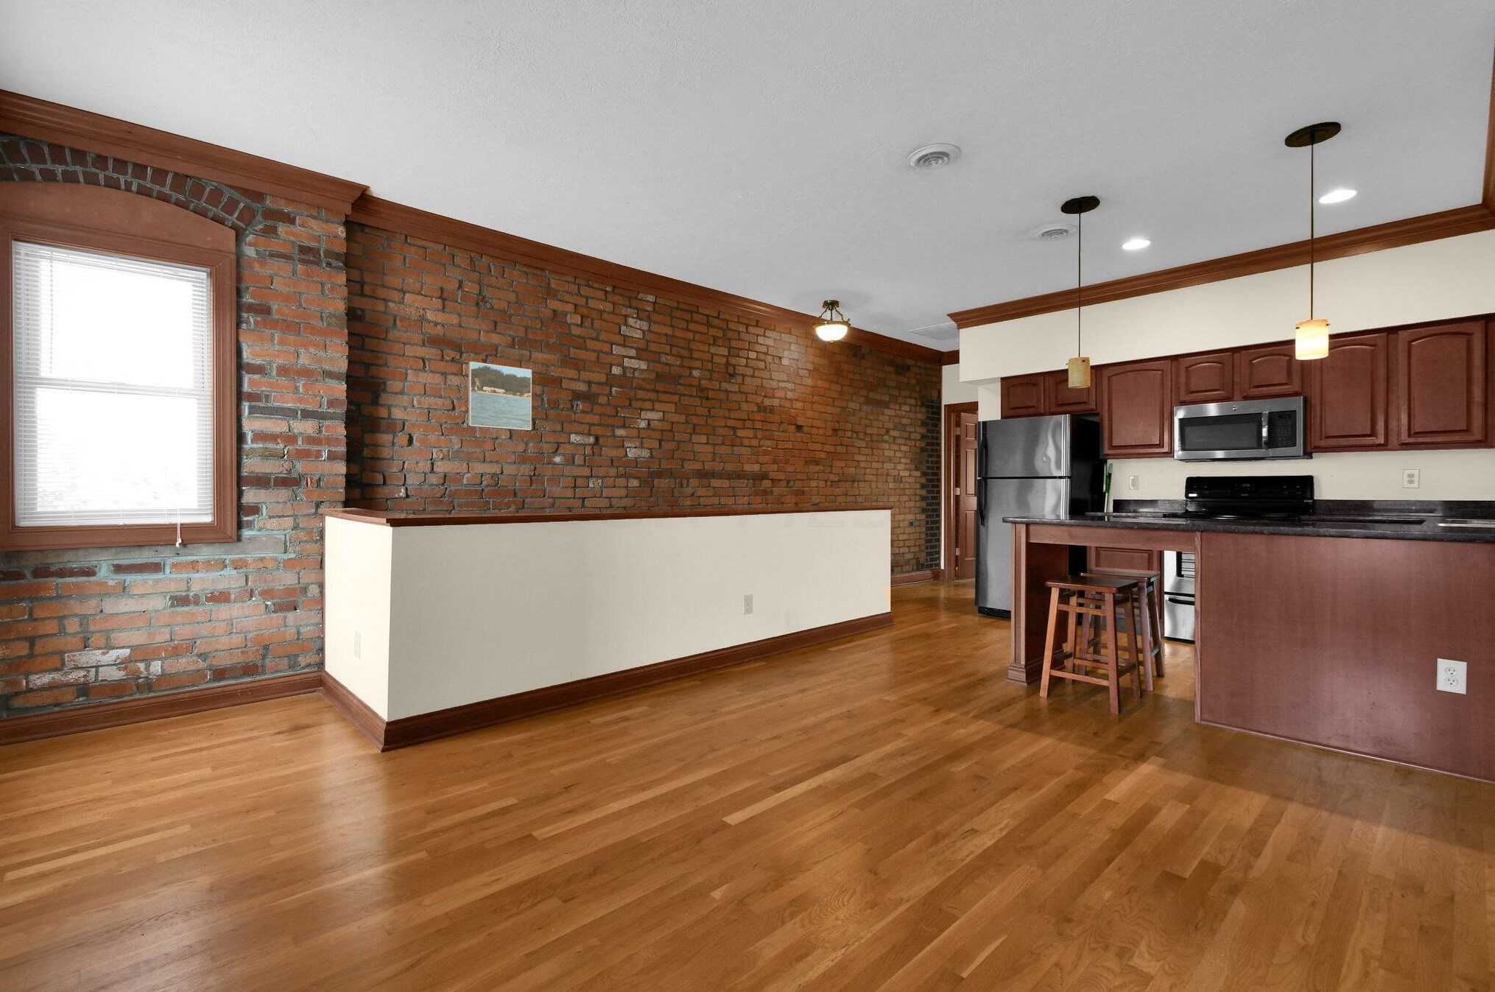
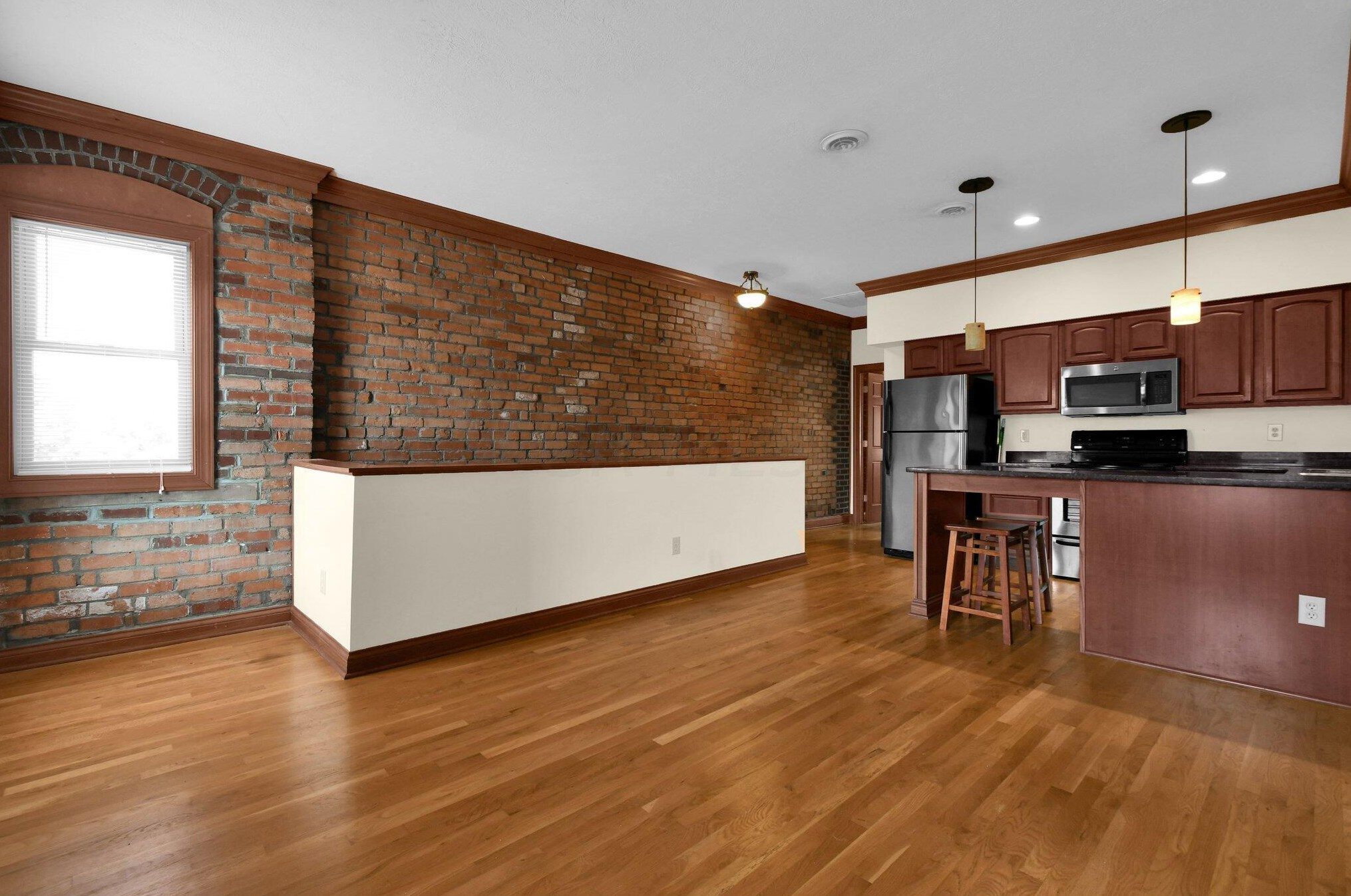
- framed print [468,361,532,431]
